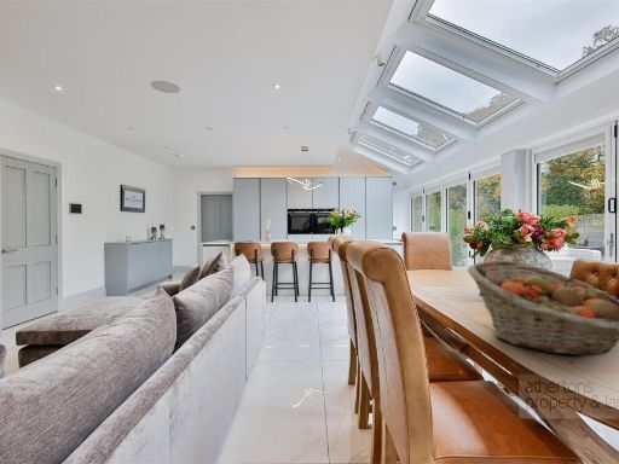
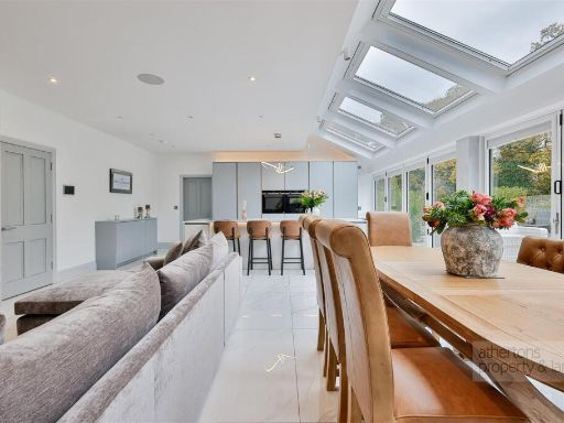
- fruit basket [467,260,619,356]
